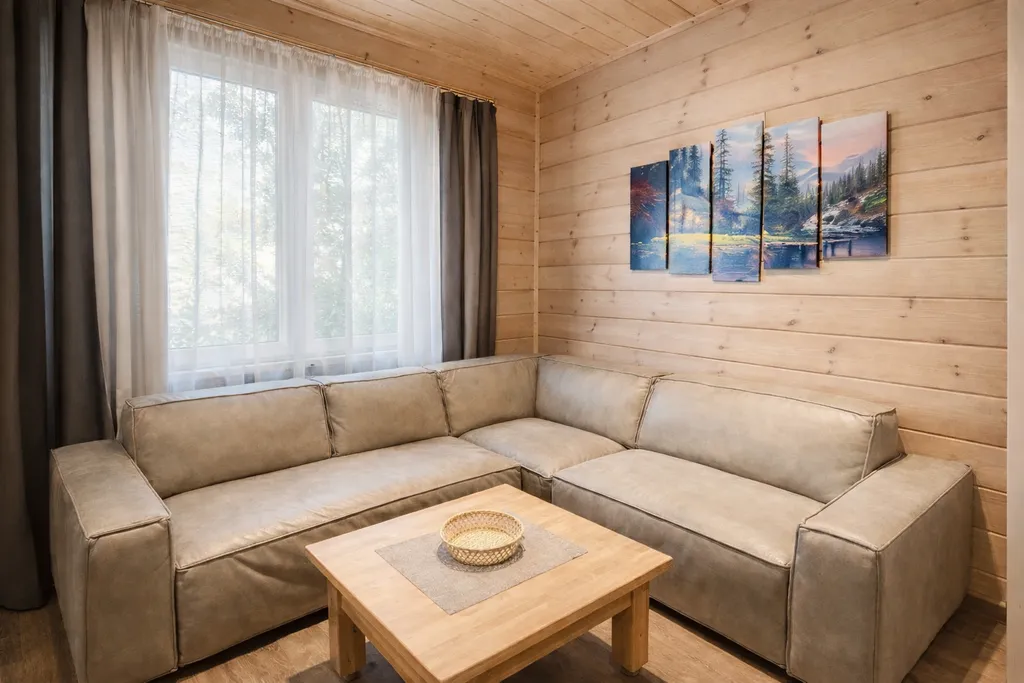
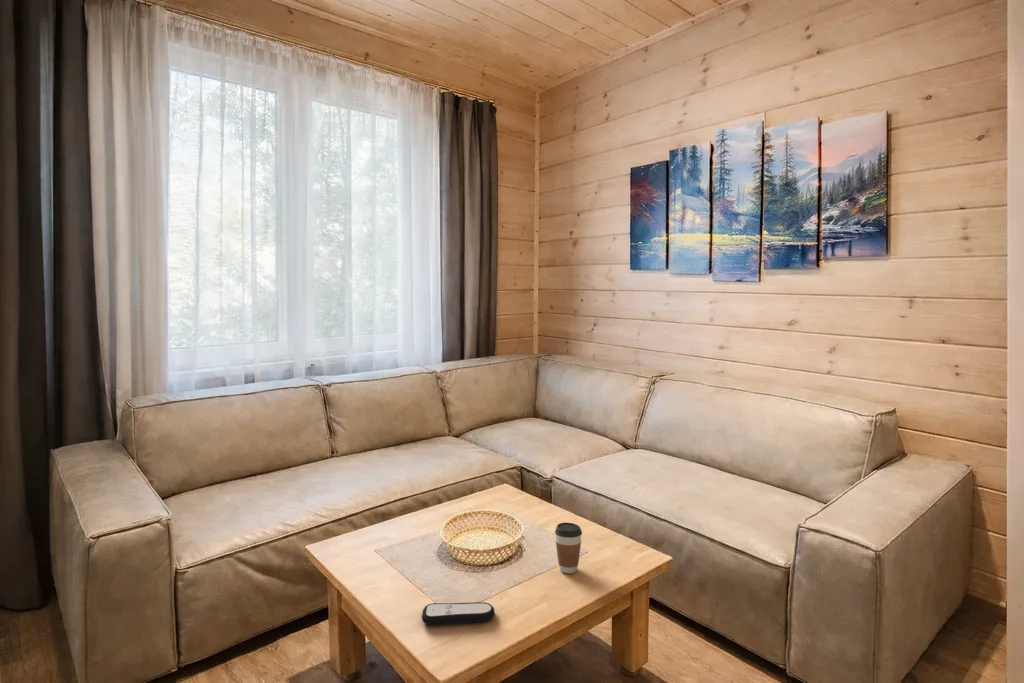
+ coffee cup [554,522,583,574]
+ remote control [421,601,495,626]
